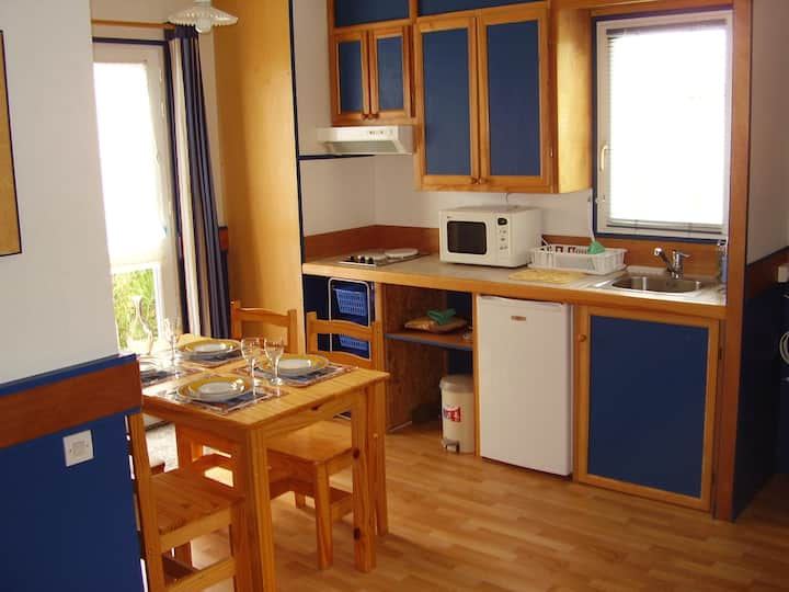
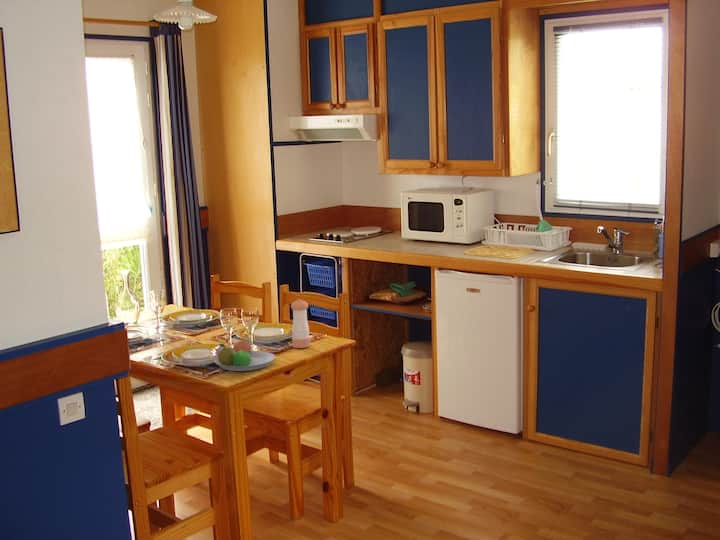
+ fruit bowl [213,338,276,372]
+ pepper shaker [290,298,311,349]
